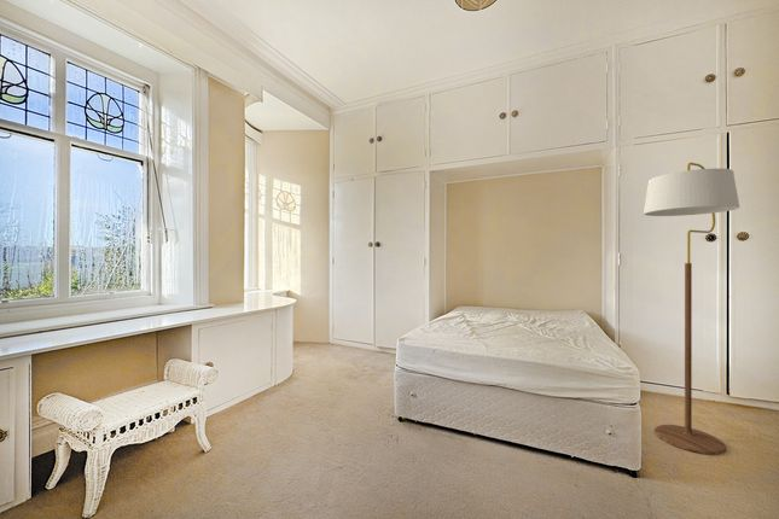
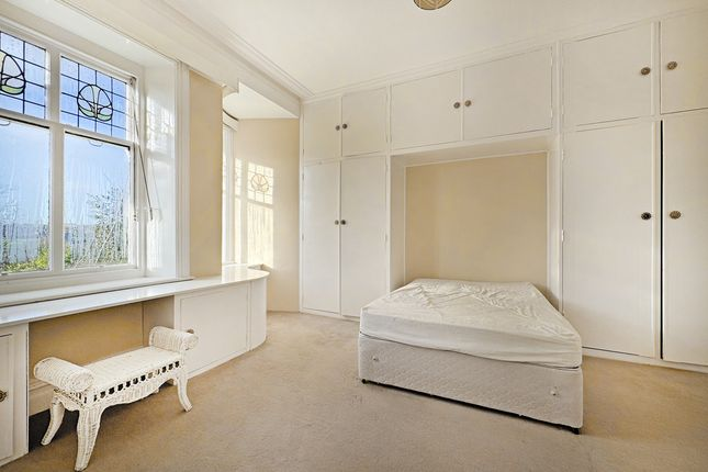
- floor lamp [643,162,740,455]
